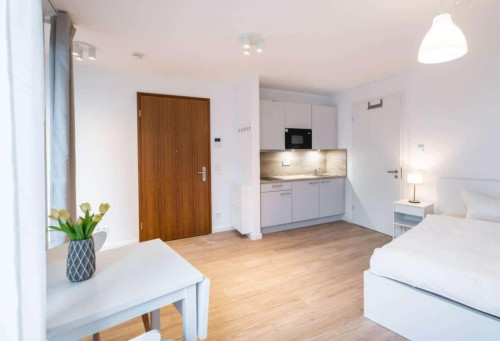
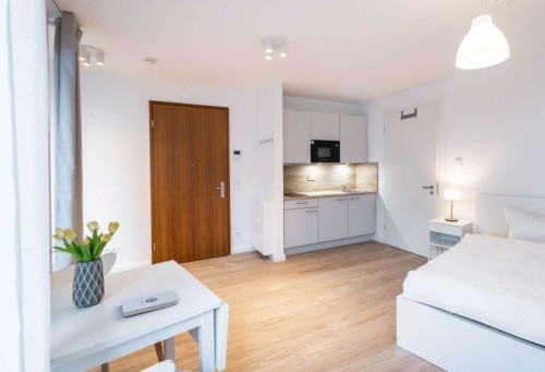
+ notepad [120,289,179,317]
